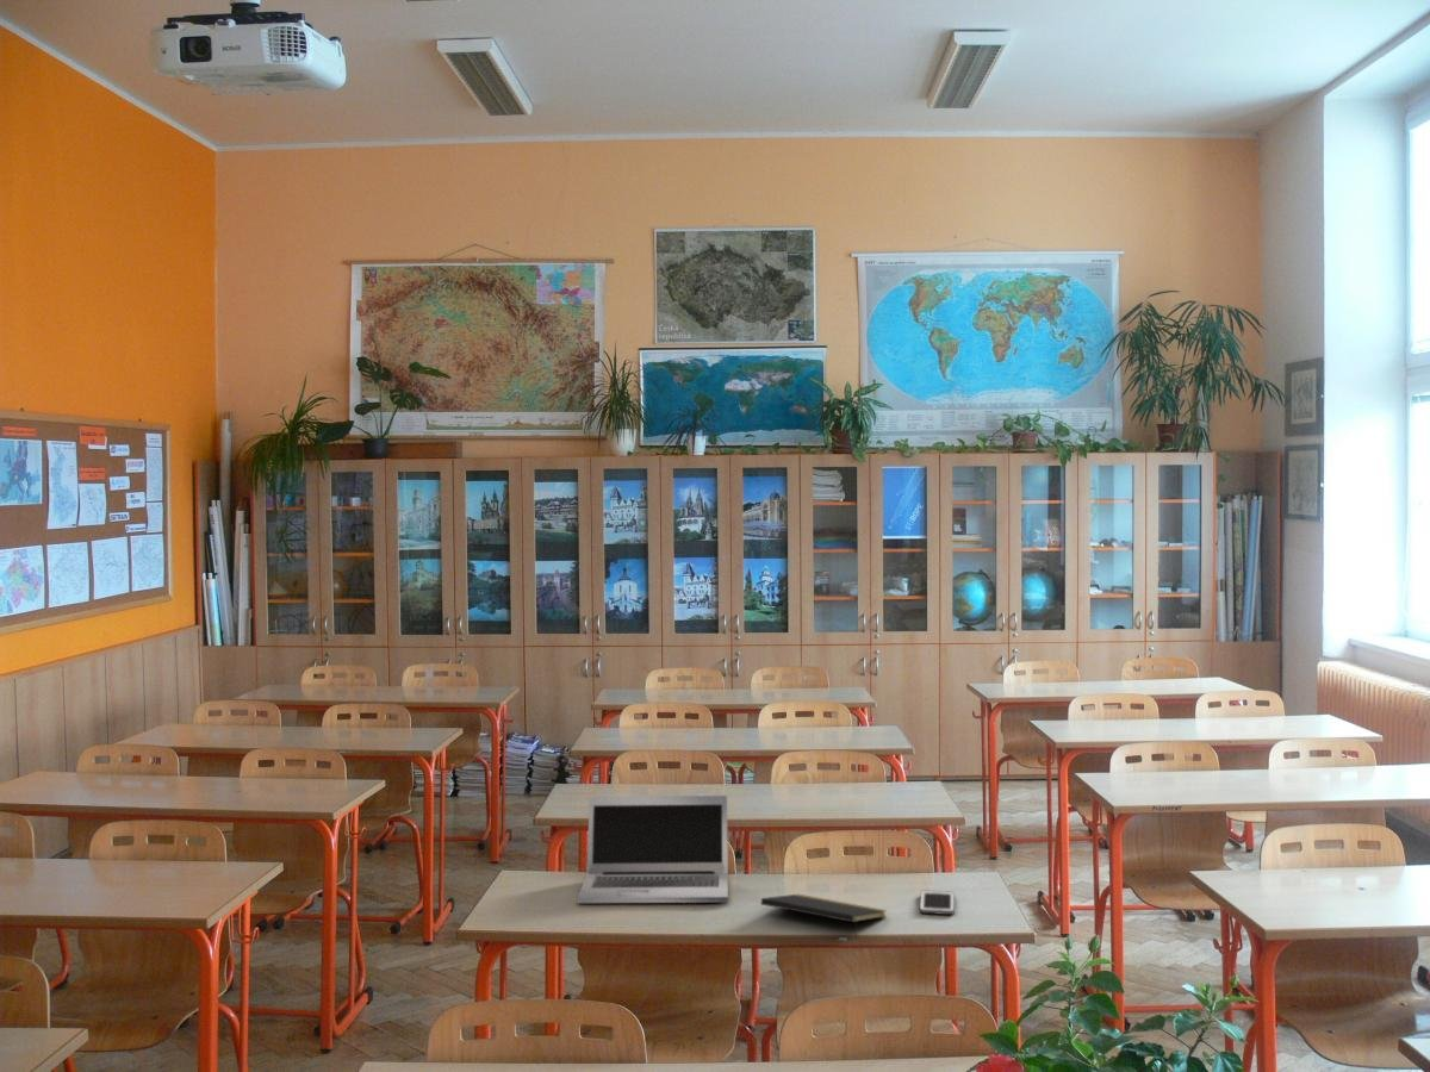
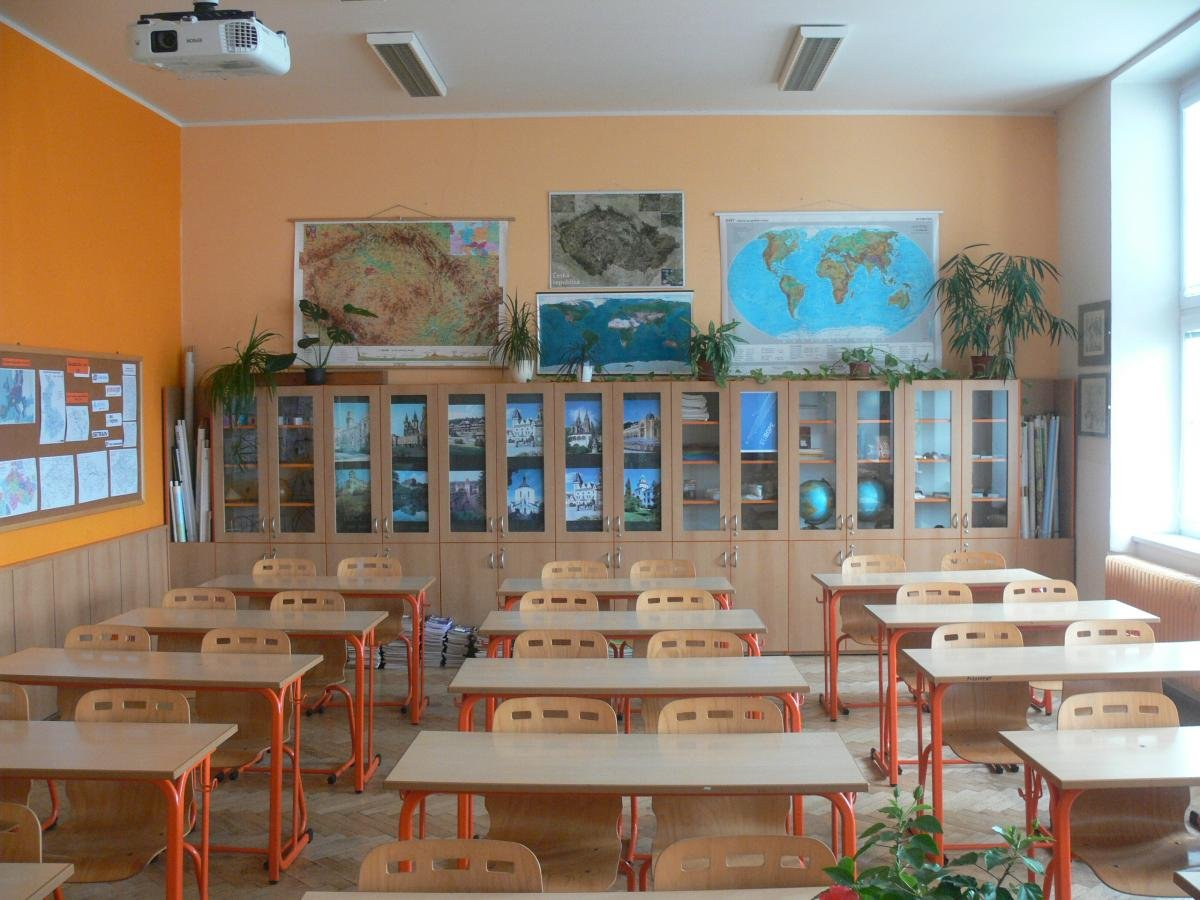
- laptop [577,794,729,904]
- cell phone [919,890,956,916]
- notepad [760,893,888,939]
